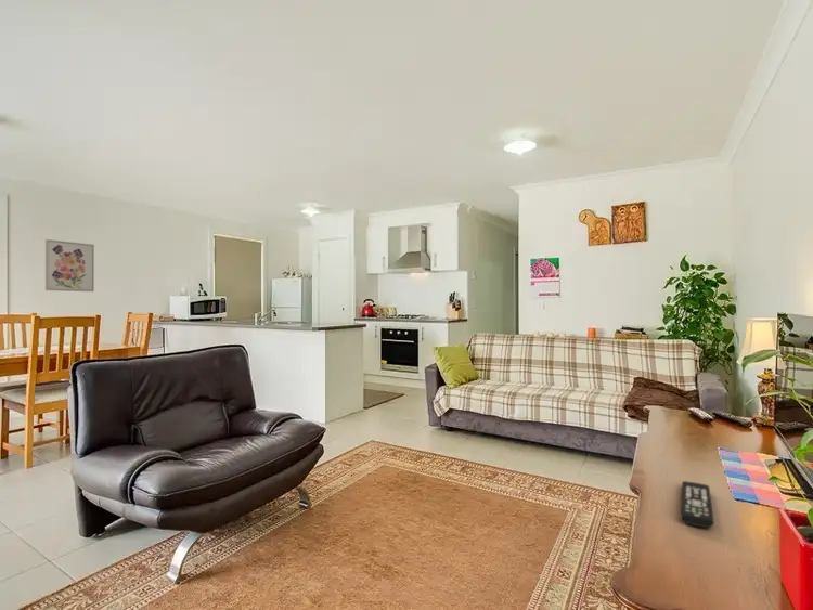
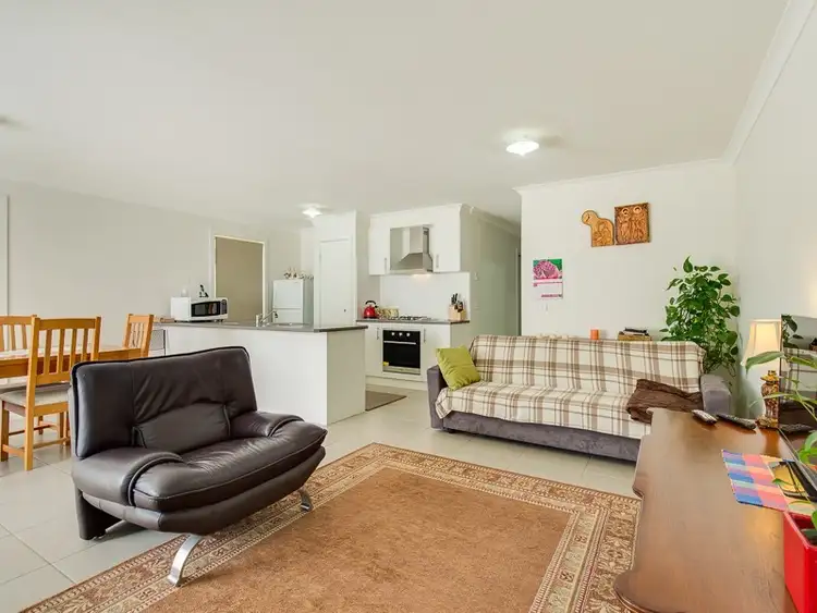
- remote control [681,480,714,529]
- wall art [44,238,95,293]
